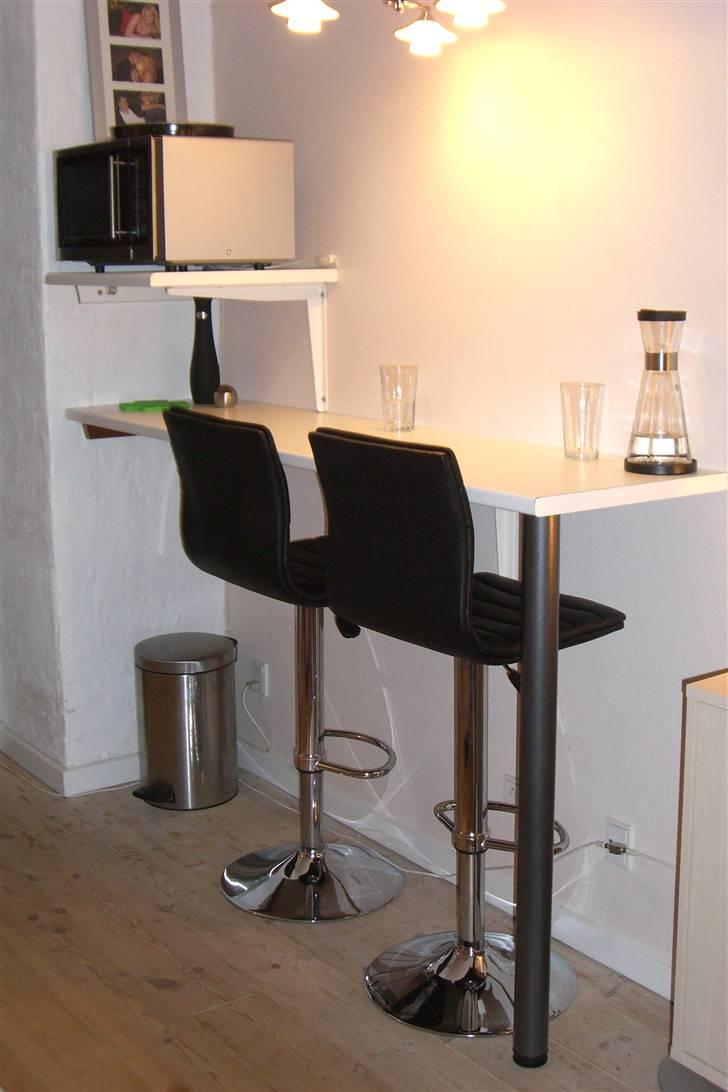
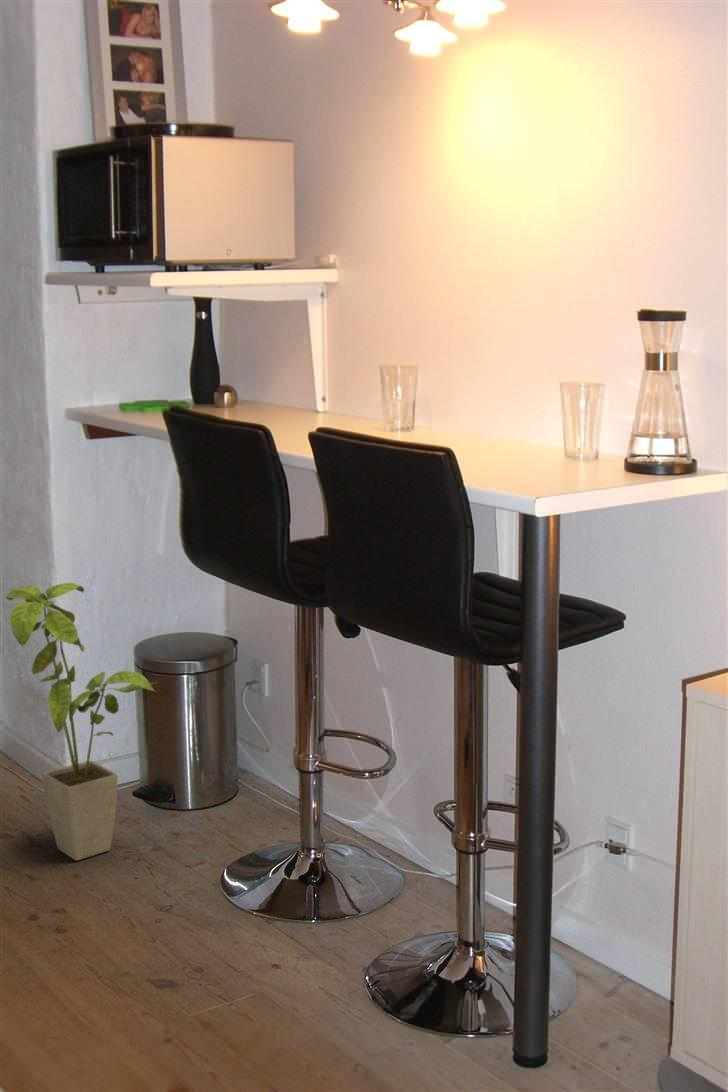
+ house plant [4,582,158,861]
